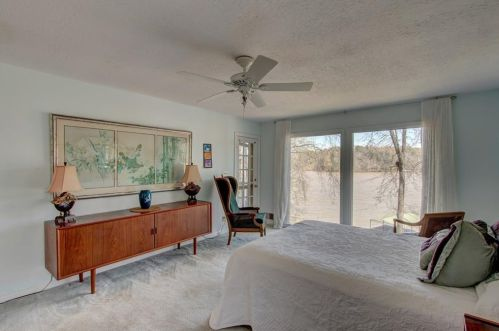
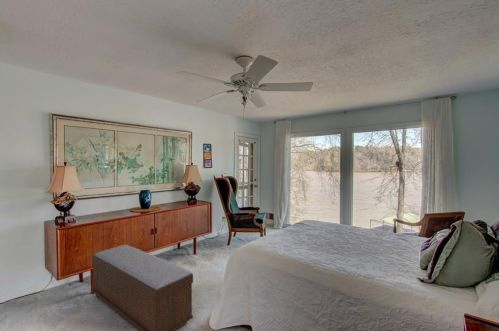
+ bench [91,244,194,331]
